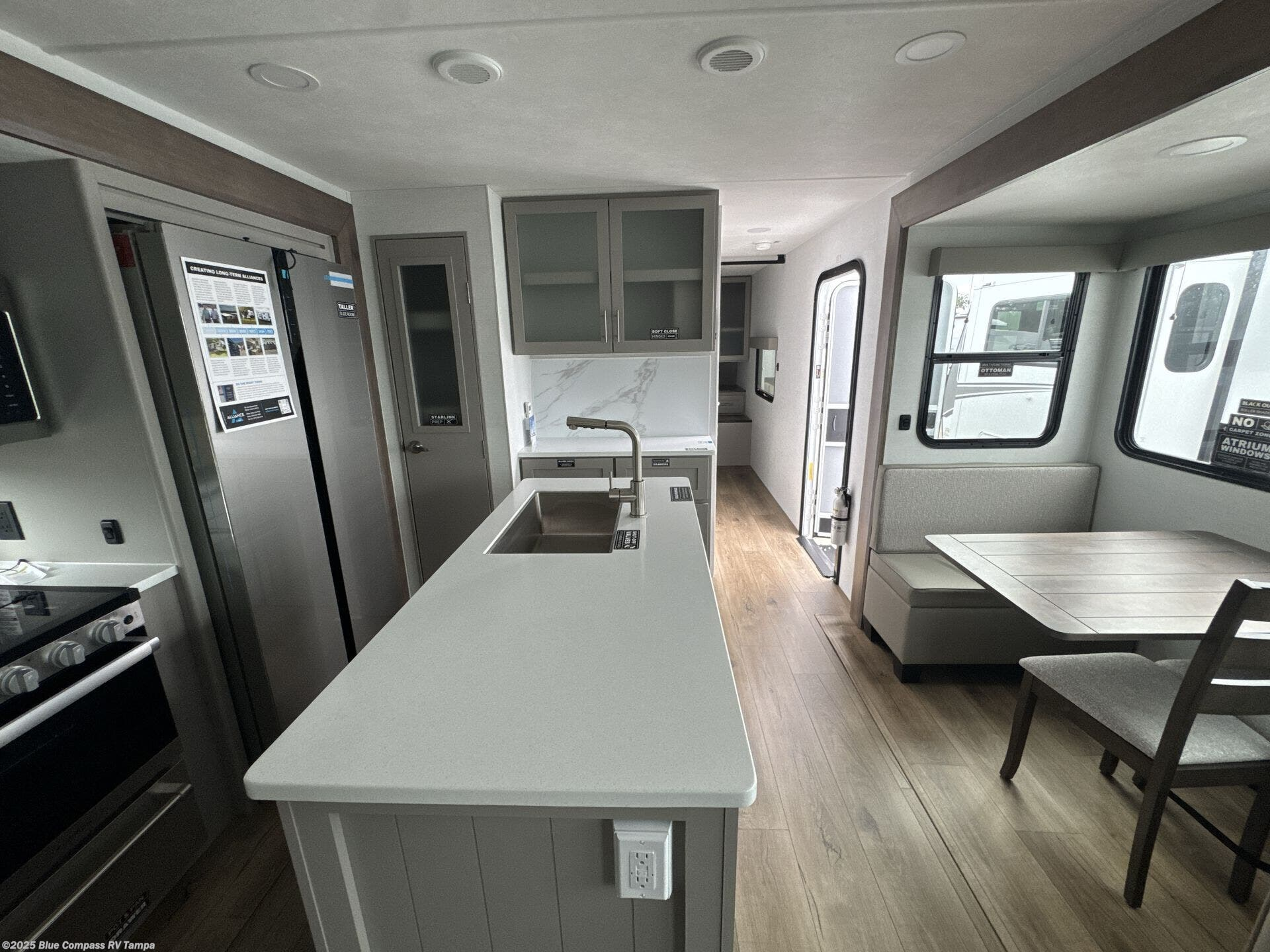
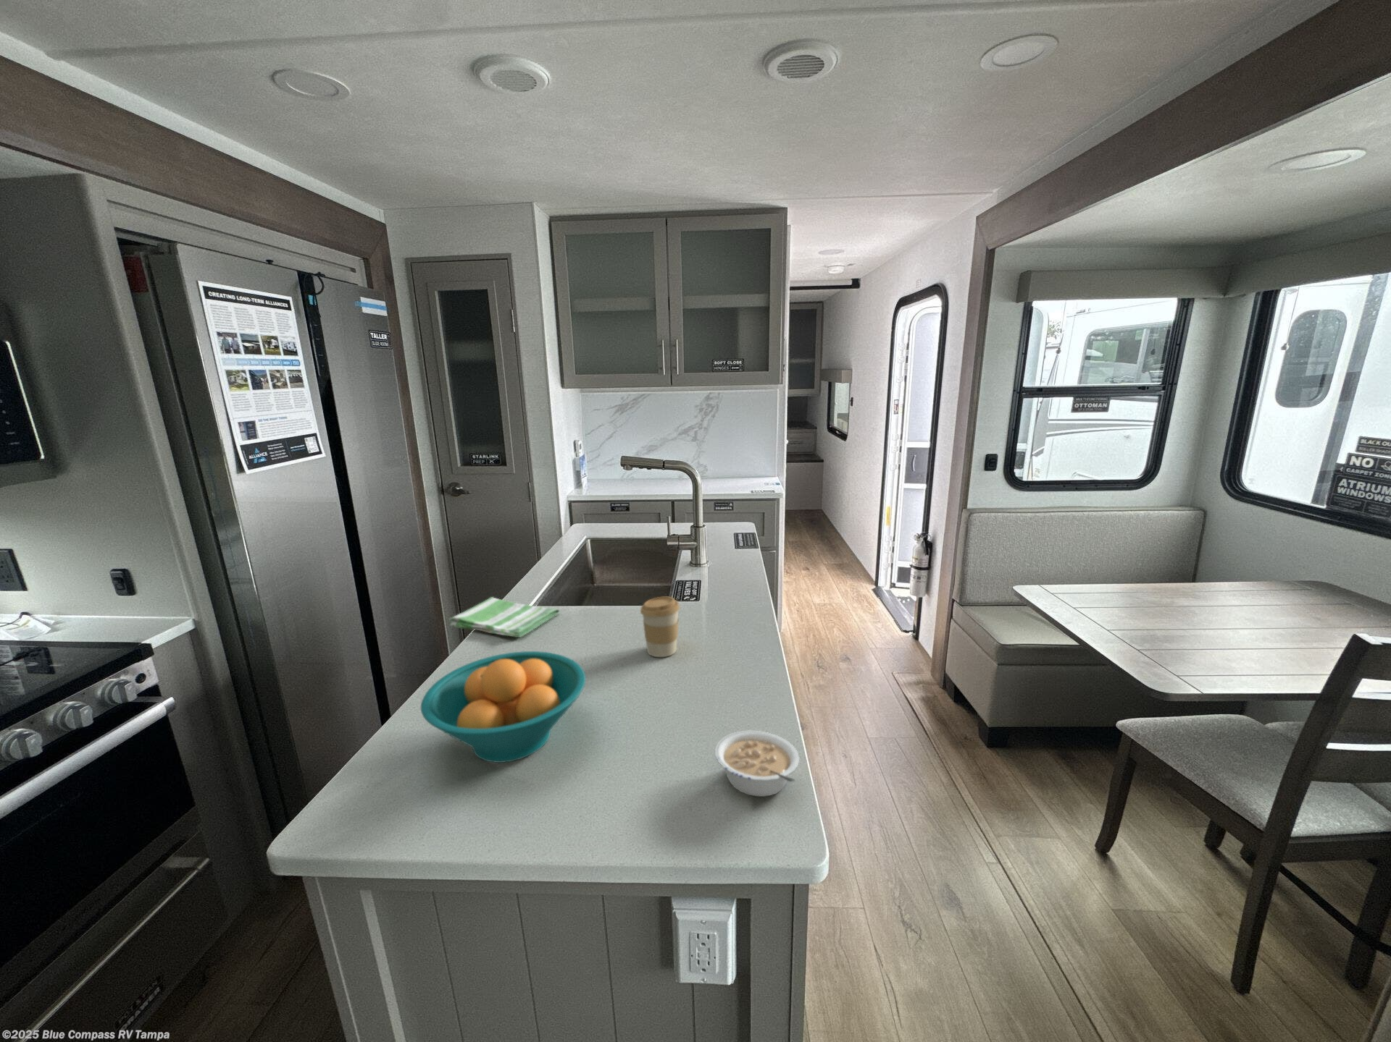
+ coffee cup [640,597,680,658]
+ legume [714,730,800,798]
+ dish towel [449,597,560,638]
+ fruit bowl [421,650,586,763]
